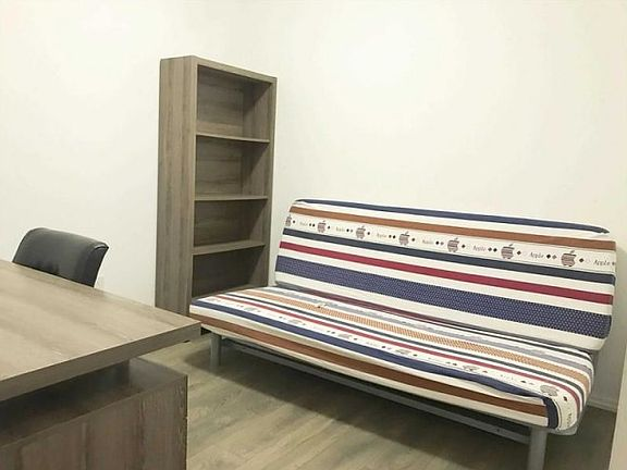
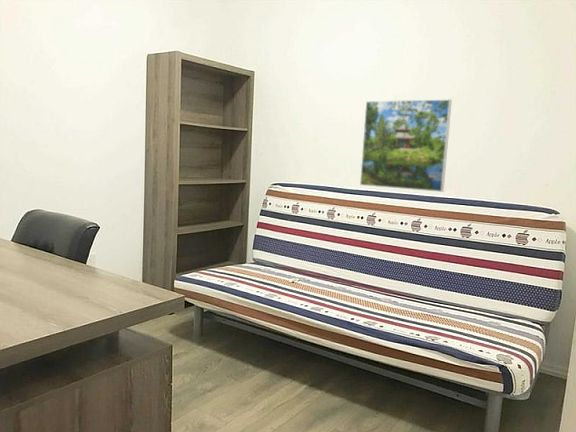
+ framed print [359,98,453,193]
